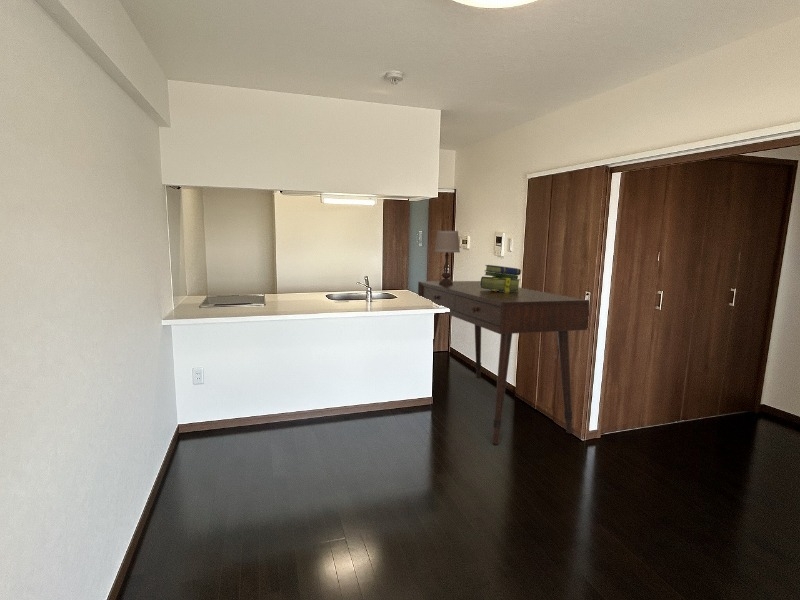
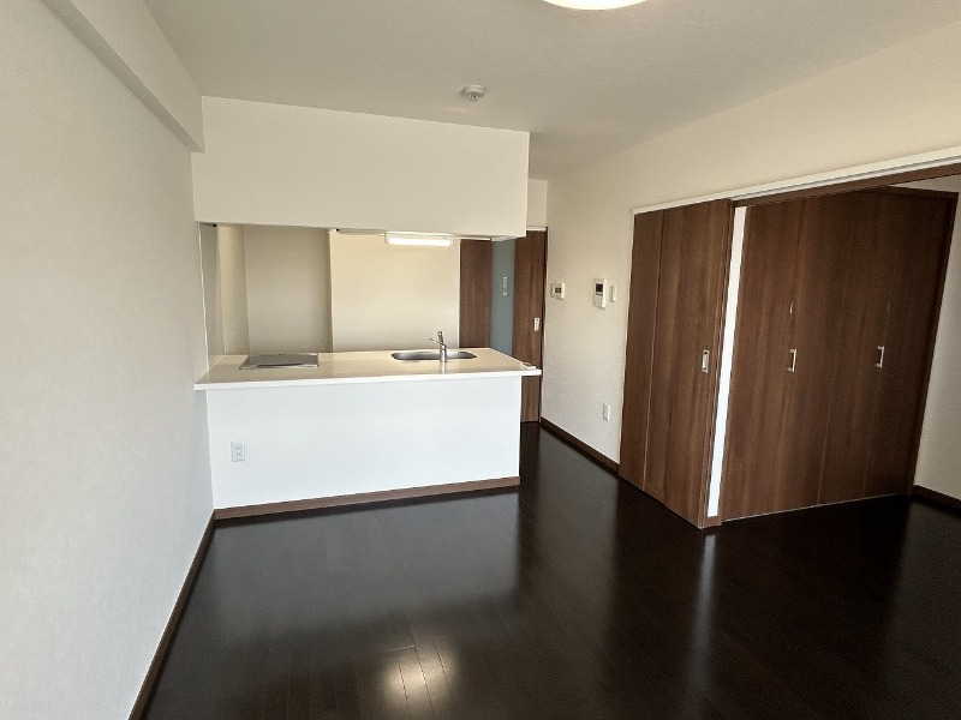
- table lamp [433,230,461,285]
- stack of books [480,264,522,292]
- desk [417,280,590,445]
